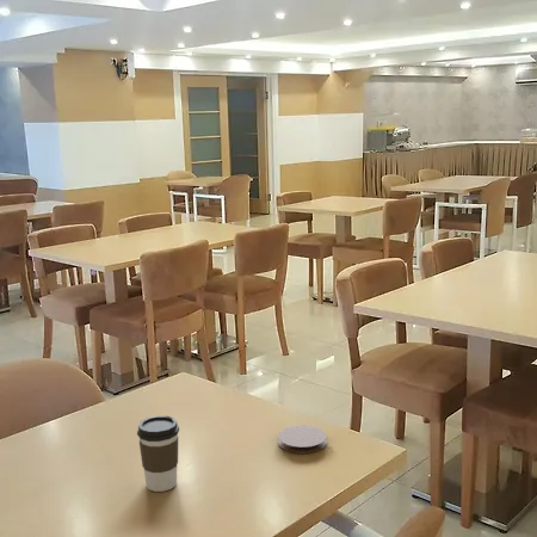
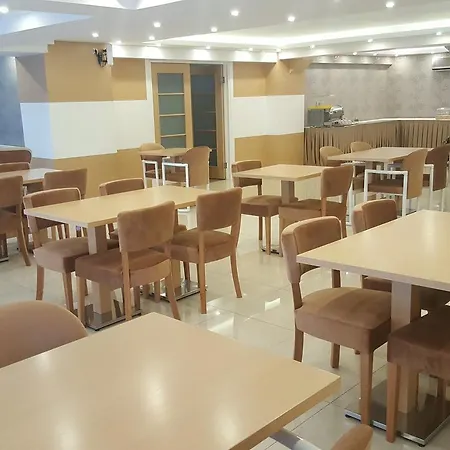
- coaster [277,425,328,455]
- coffee cup [136,415,180,493]
